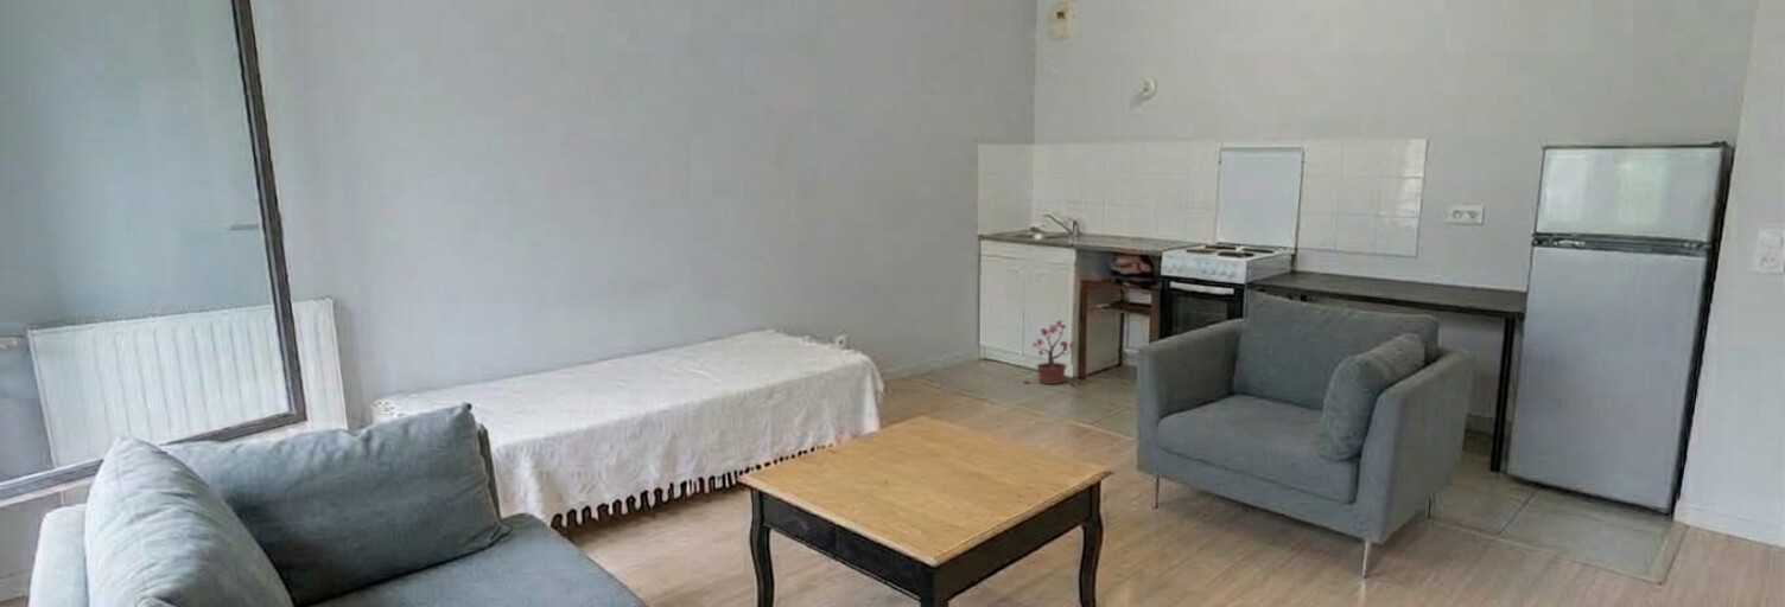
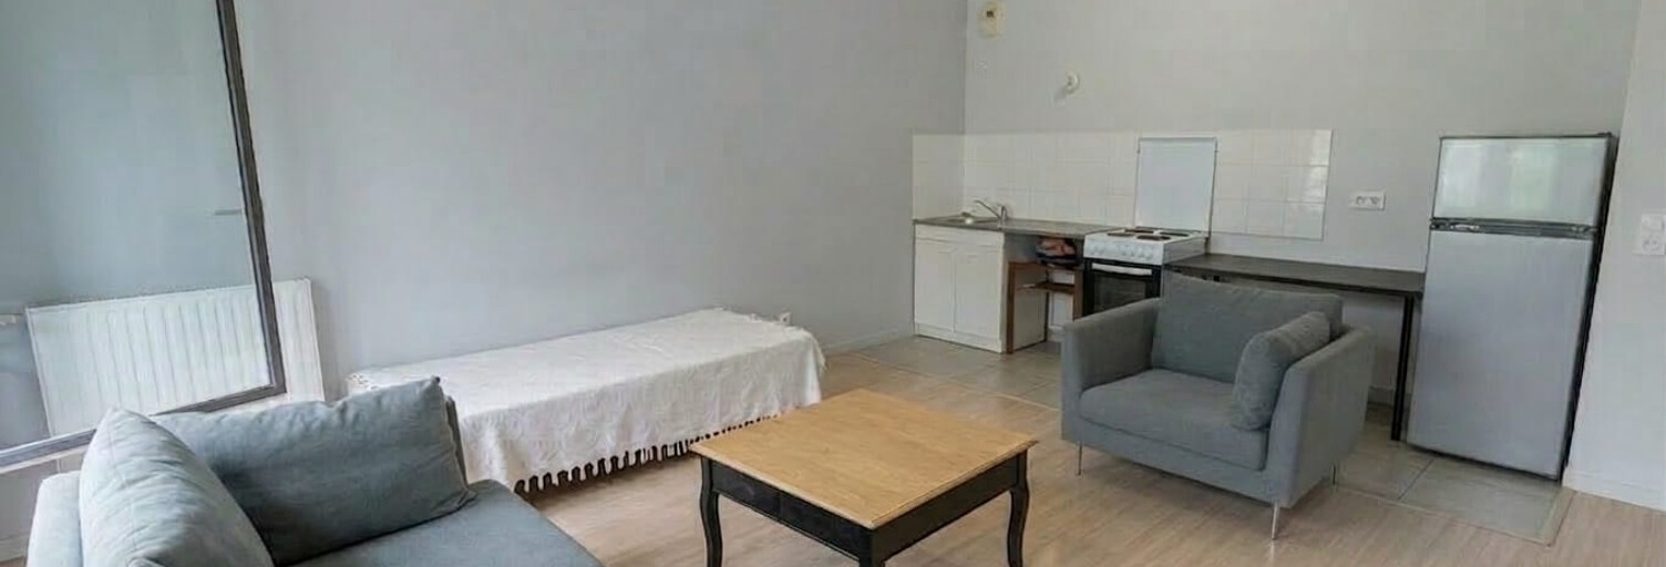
- potted plant [1023,319,1075,385]
